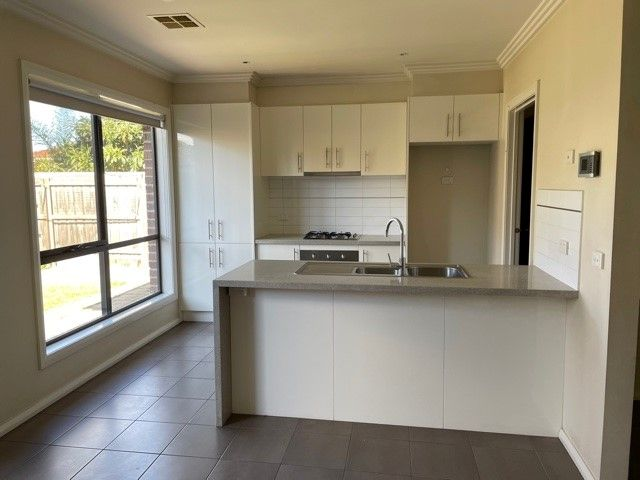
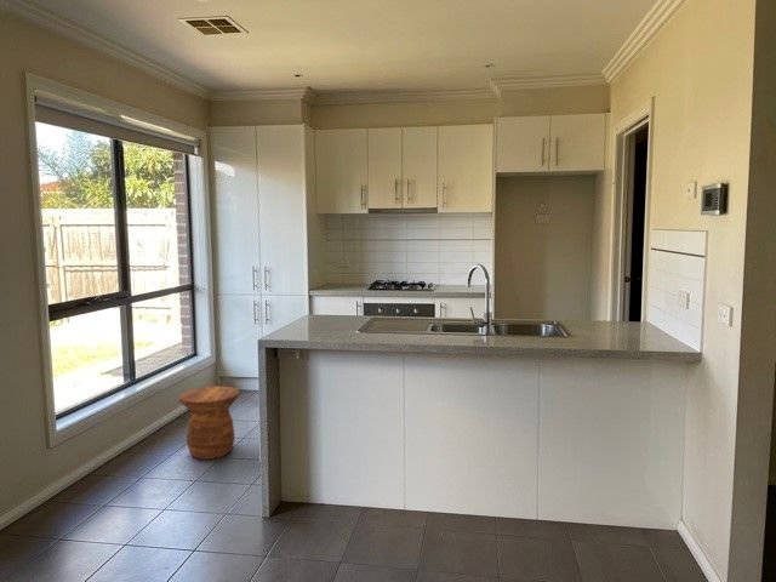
+ side table [177,386,240,461]
